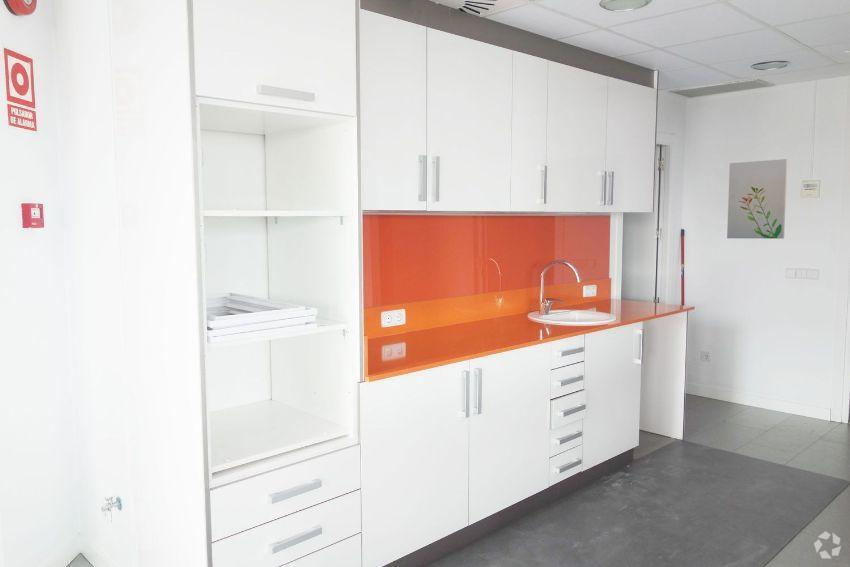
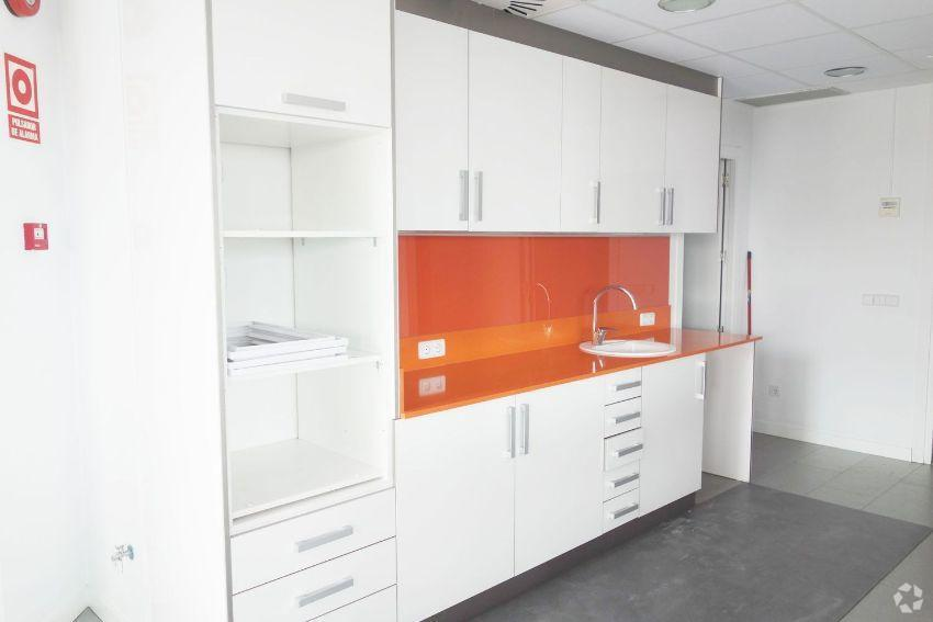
- wall art [726,158,788,240]
